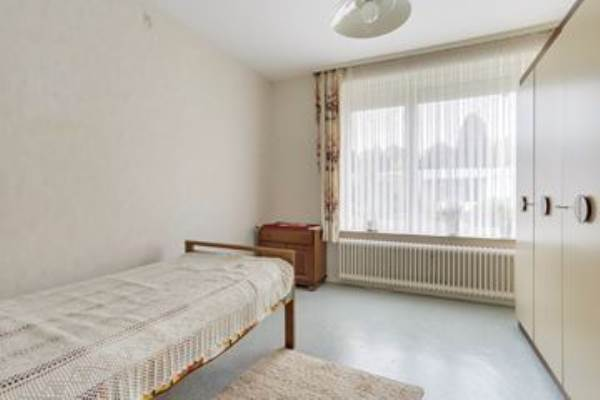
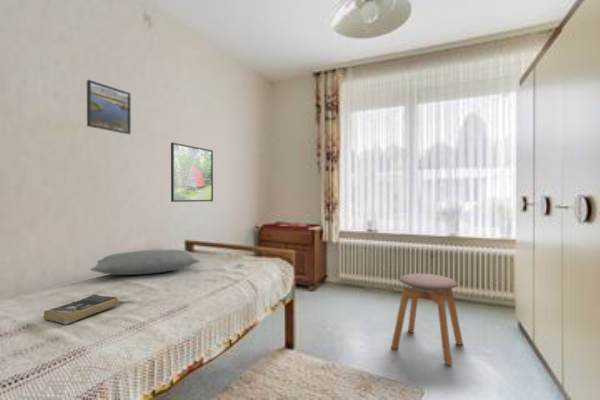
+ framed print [170,142,214,203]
+ book [42,293,120,326]
+ pillow [89,249,201,276]
+ stool [390,272,464,366]
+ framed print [86,79,132,135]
